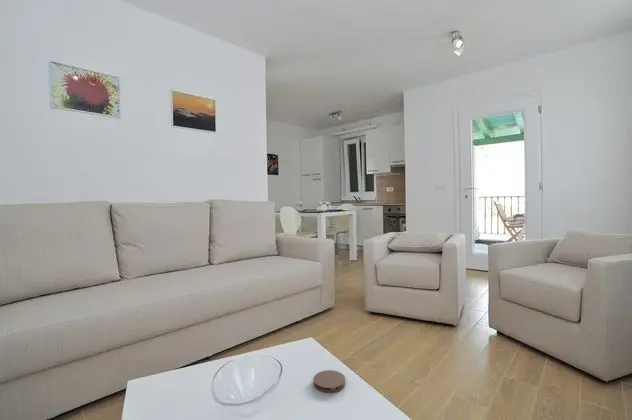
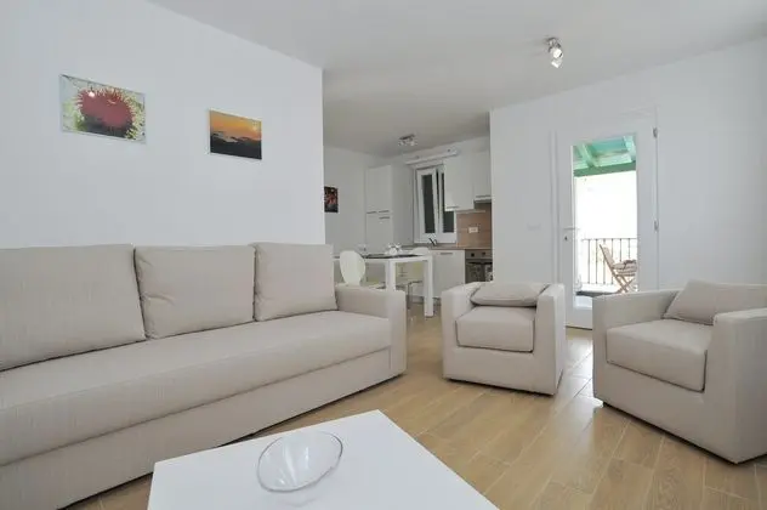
- coaster [313,369,346,393]
